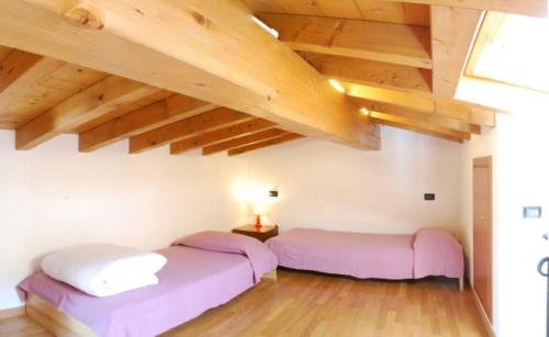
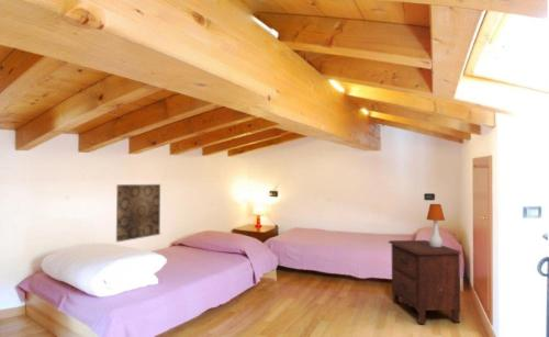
+ wall art [115,183,161,243]
+ nightstand [386,239,462,325]
+ table lamp [426,203,446,247]
